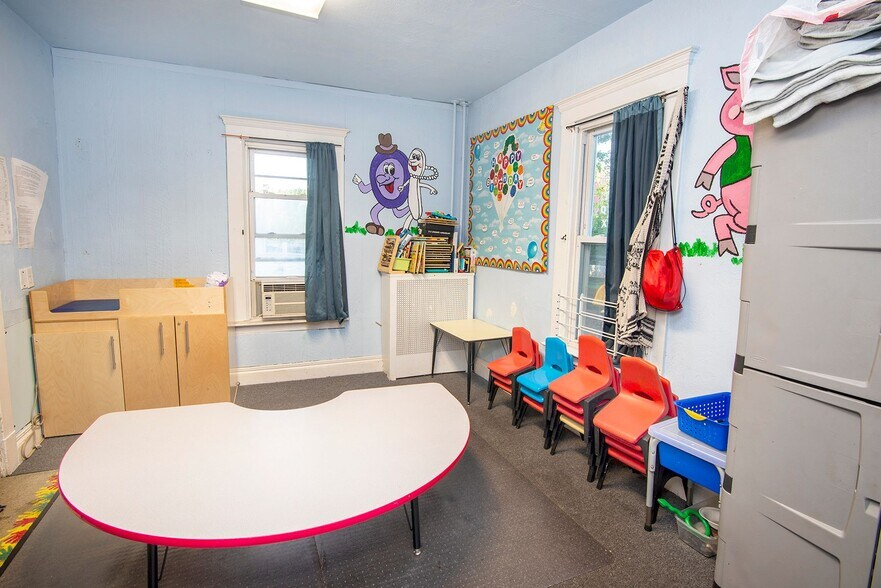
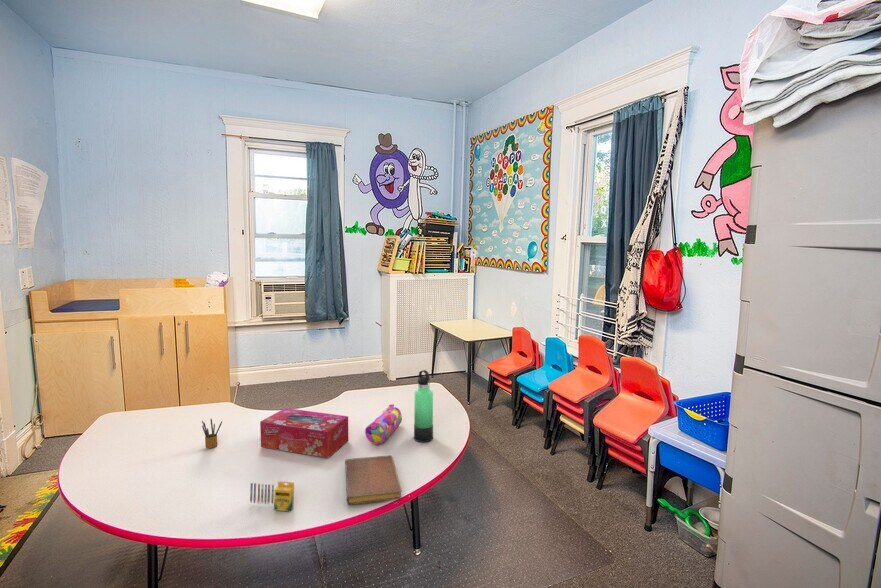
+ tissue box [259,407,349,459]
+ pencil case [364,403,403,445]
+ thermos bottle [413,369,434,443]
+ crayon [249,480,295,512]
+ pencil box [201,418,223,449]
+ notebook [344,455,403,506]
